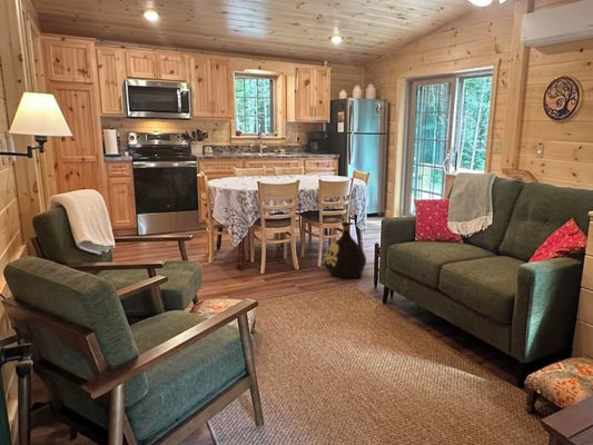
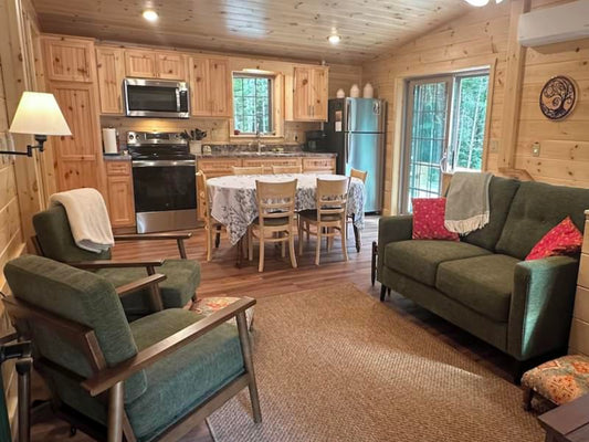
- bag [323,221,367,280]
